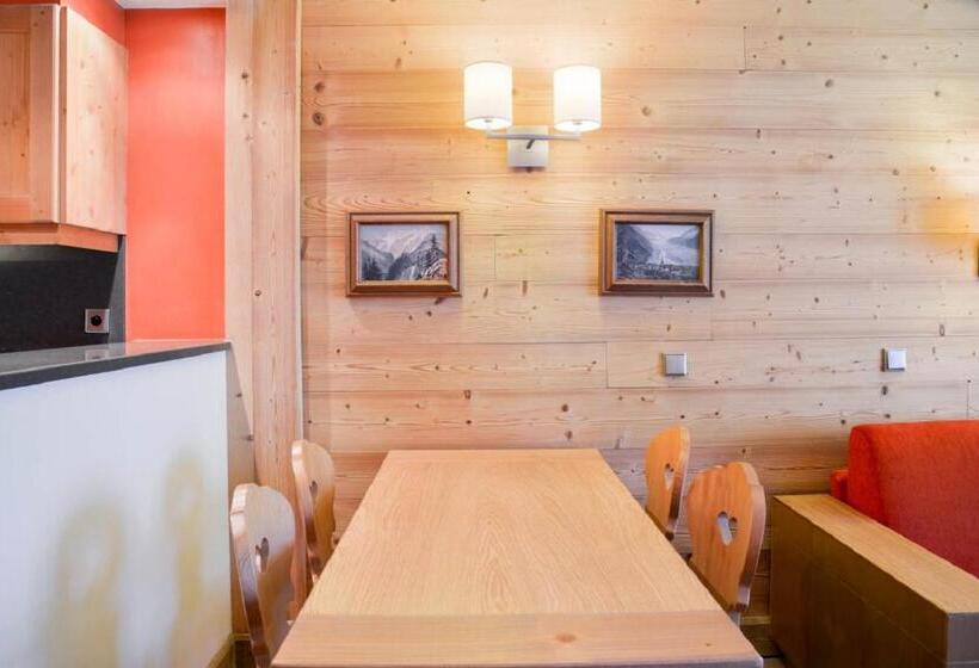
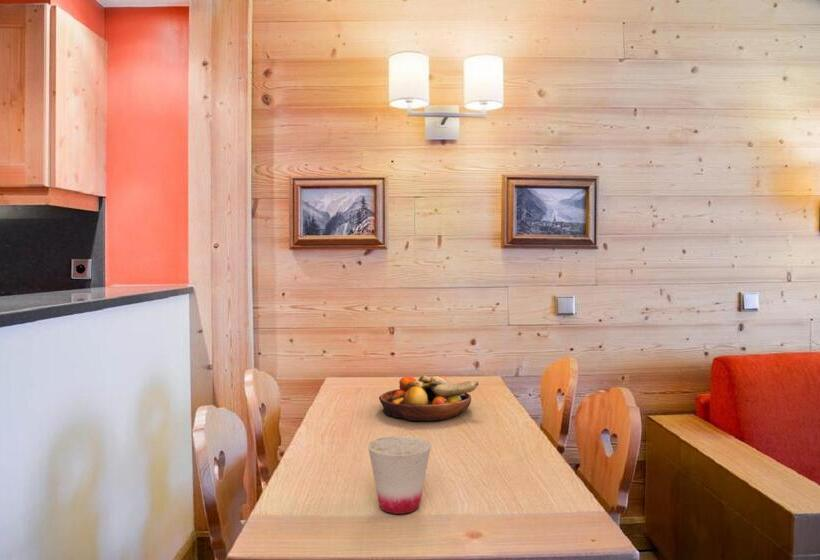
+ fruit bowl [378,375,479,422]
+ cup [367,435,432,515]
